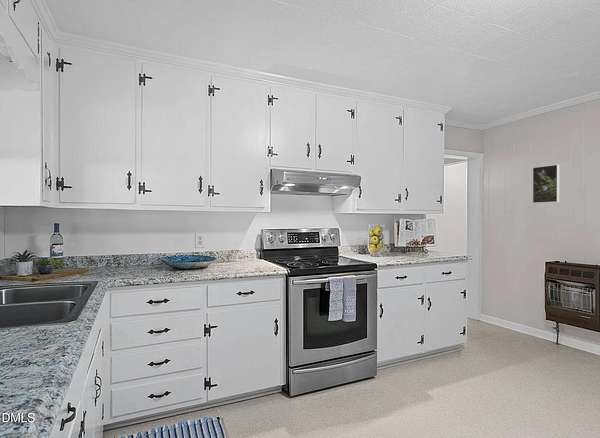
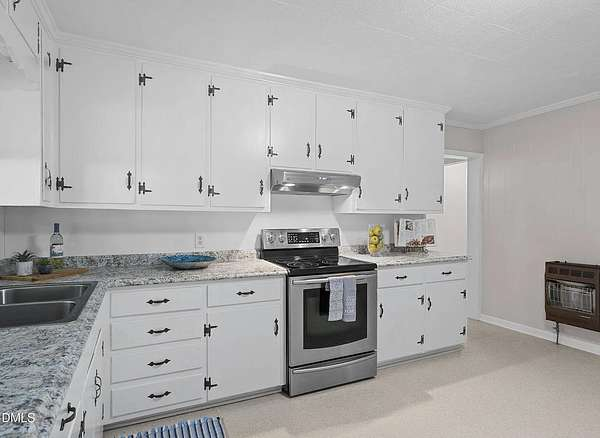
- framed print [532,163,560,204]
